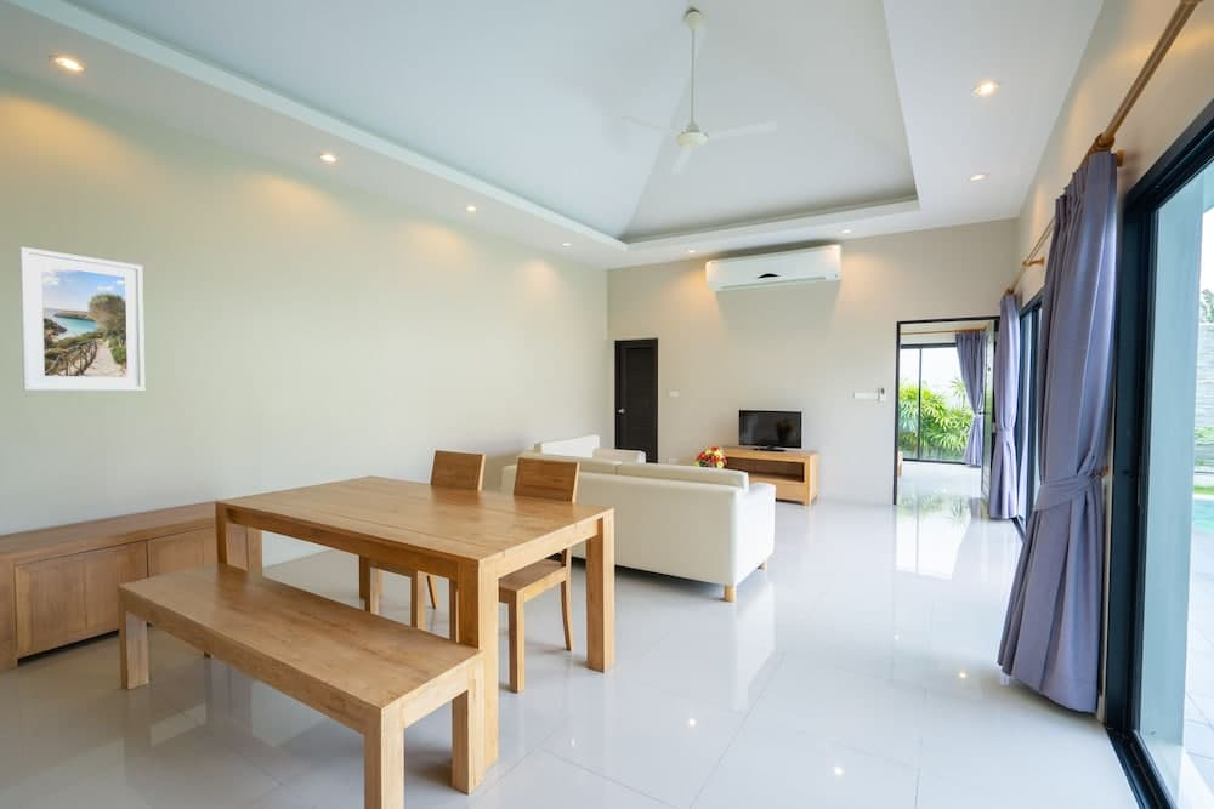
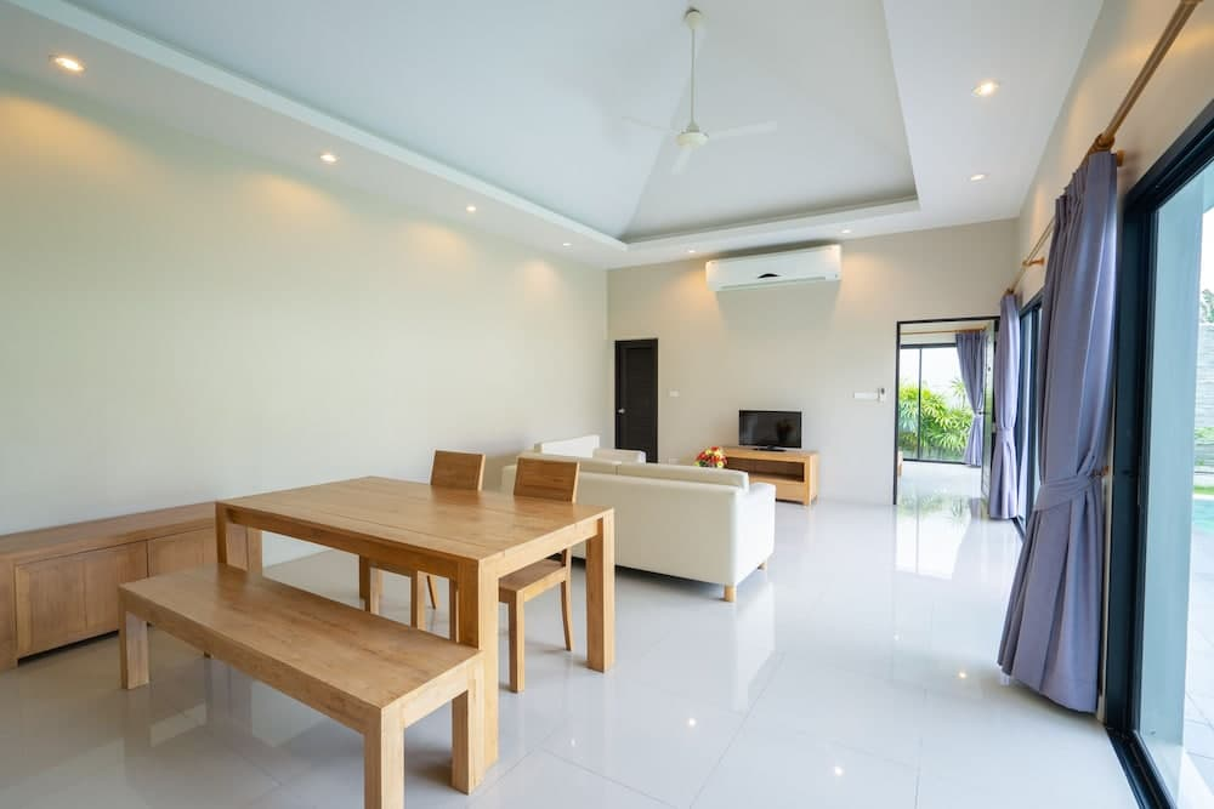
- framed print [18,246,146,392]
